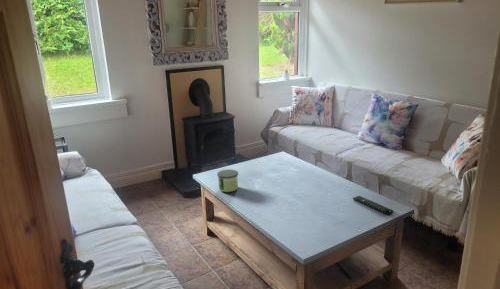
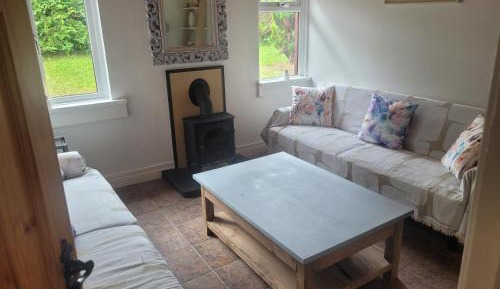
- candle [216,168,239,193]
- remote control [352,195,394,216]
